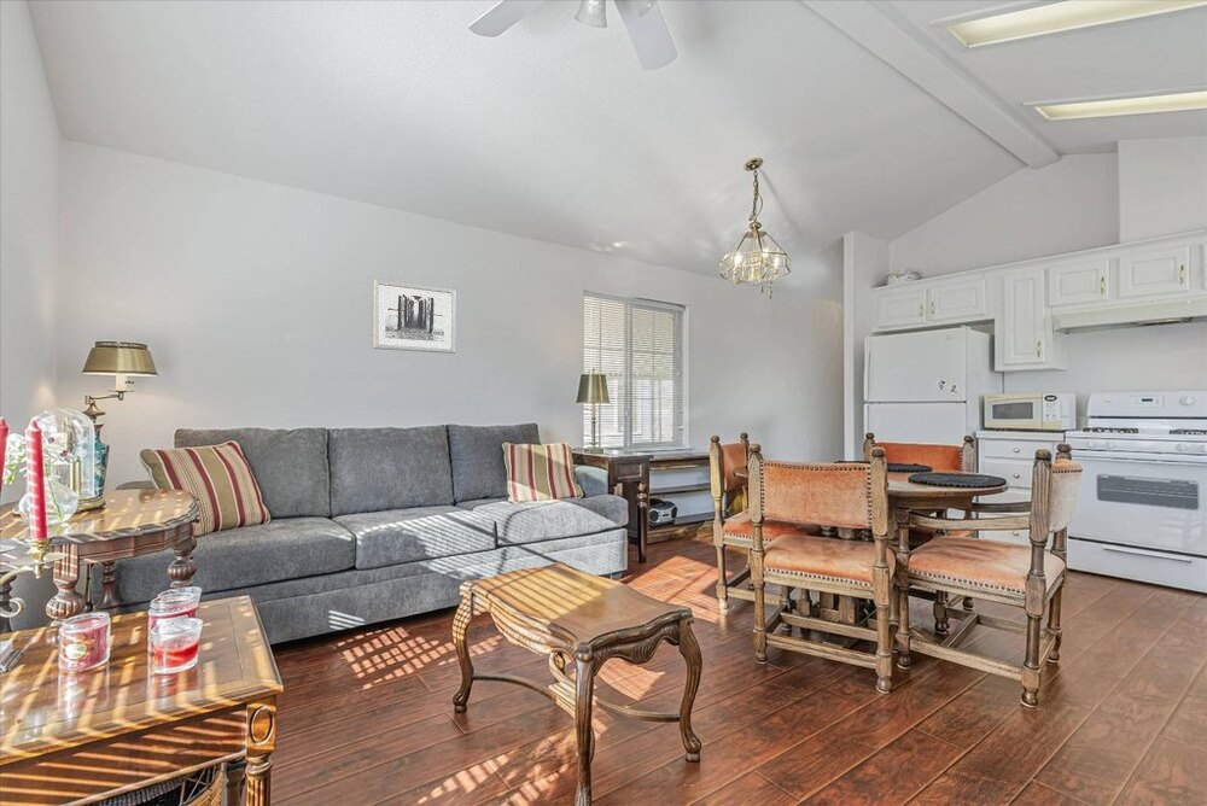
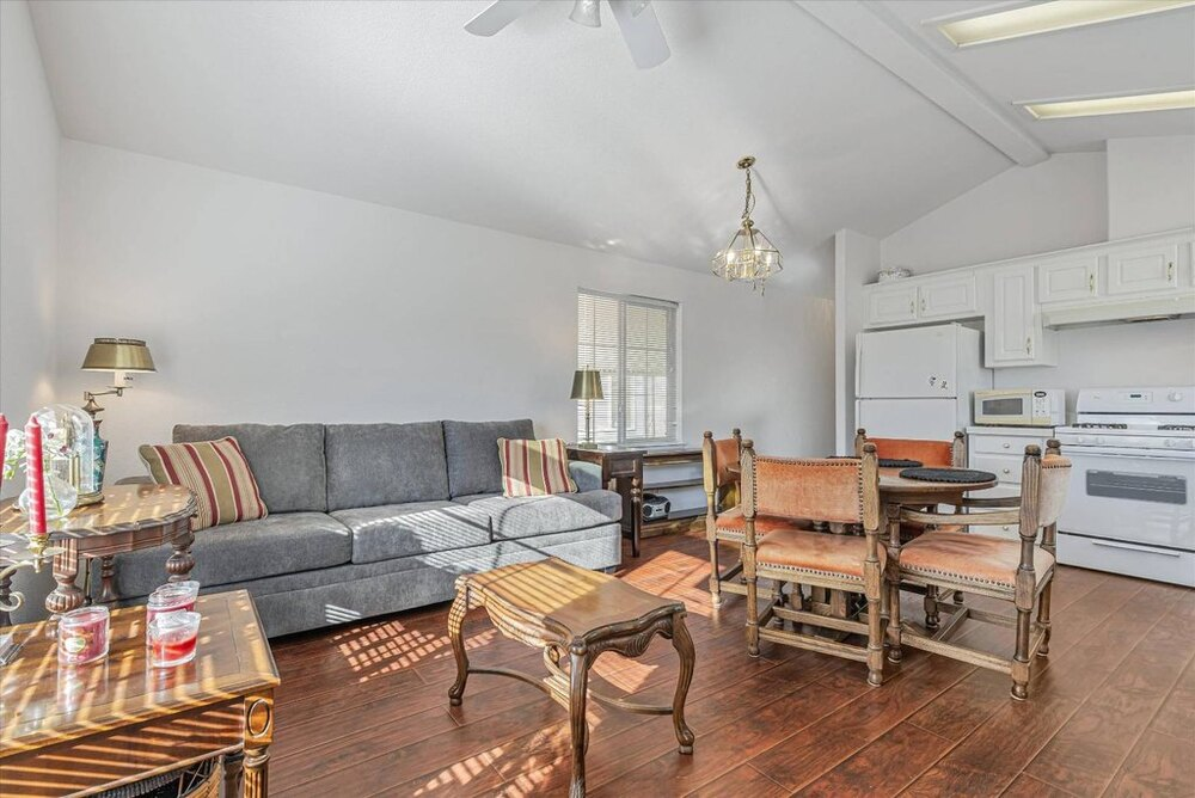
- wall art [372,278,456,355]
